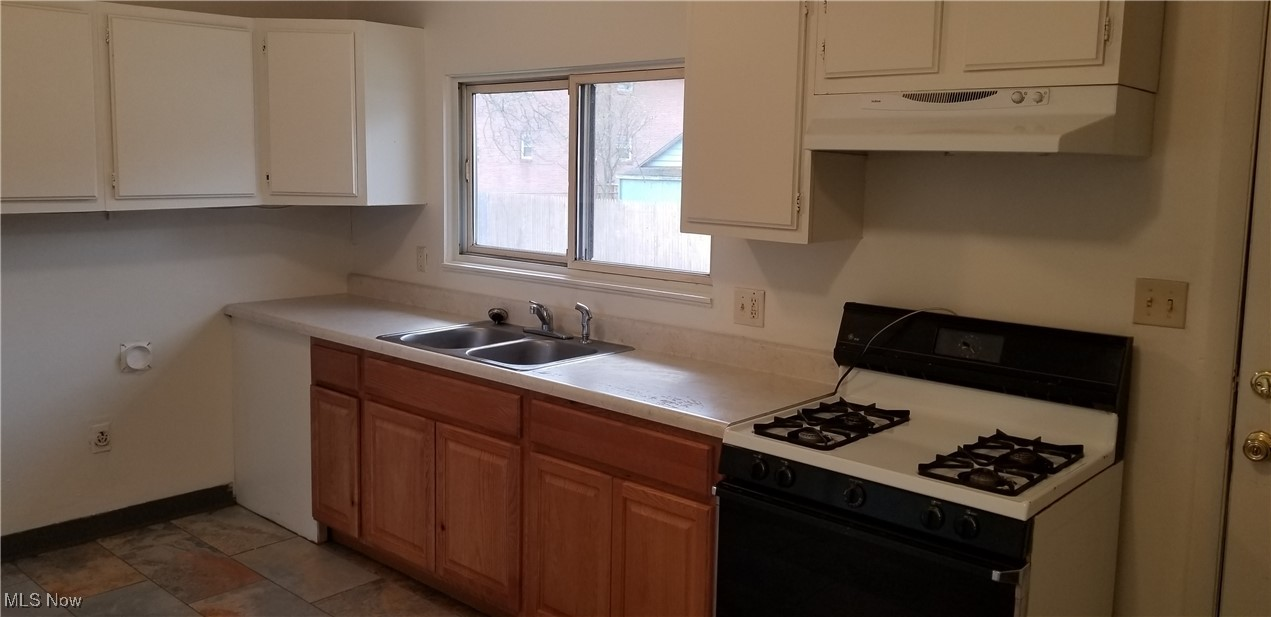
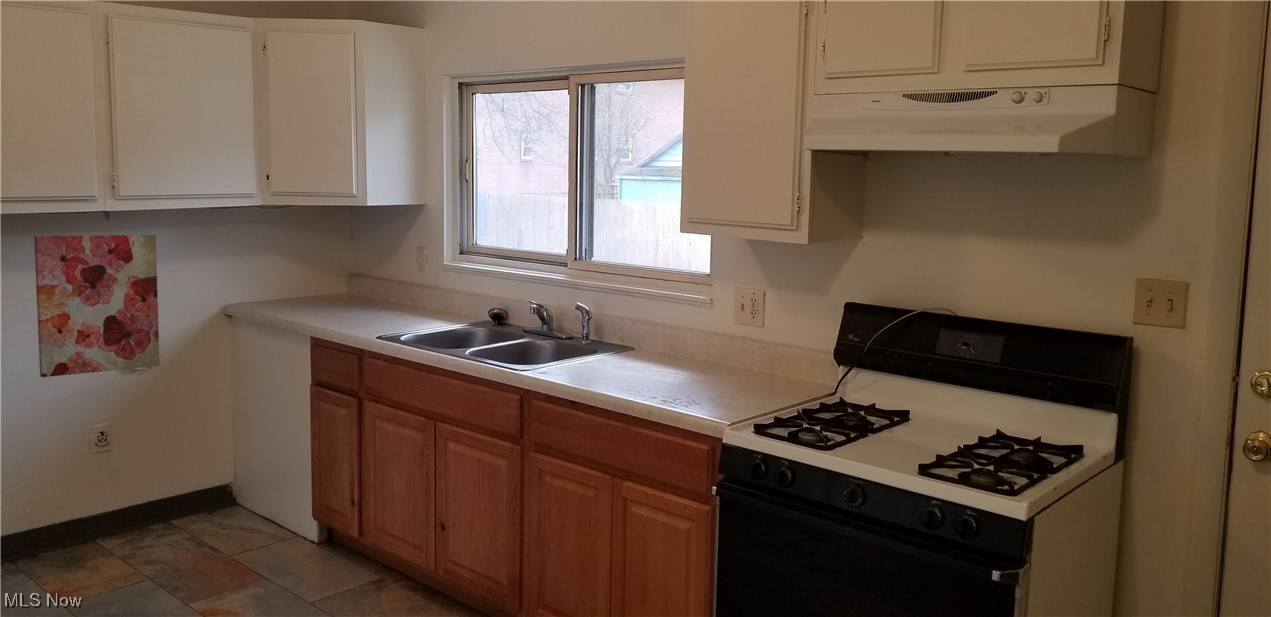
+ wall art [33,234,161,378]
